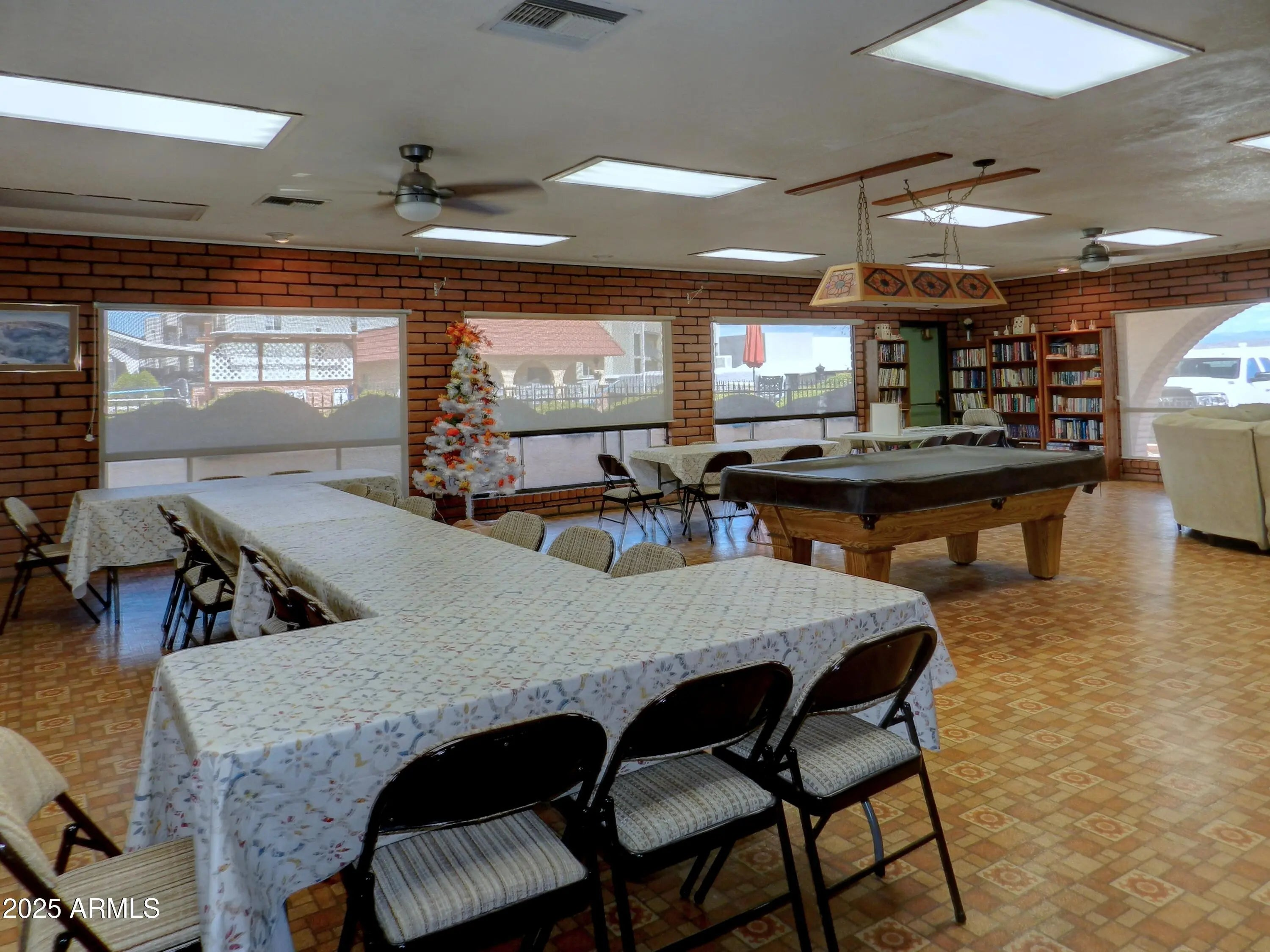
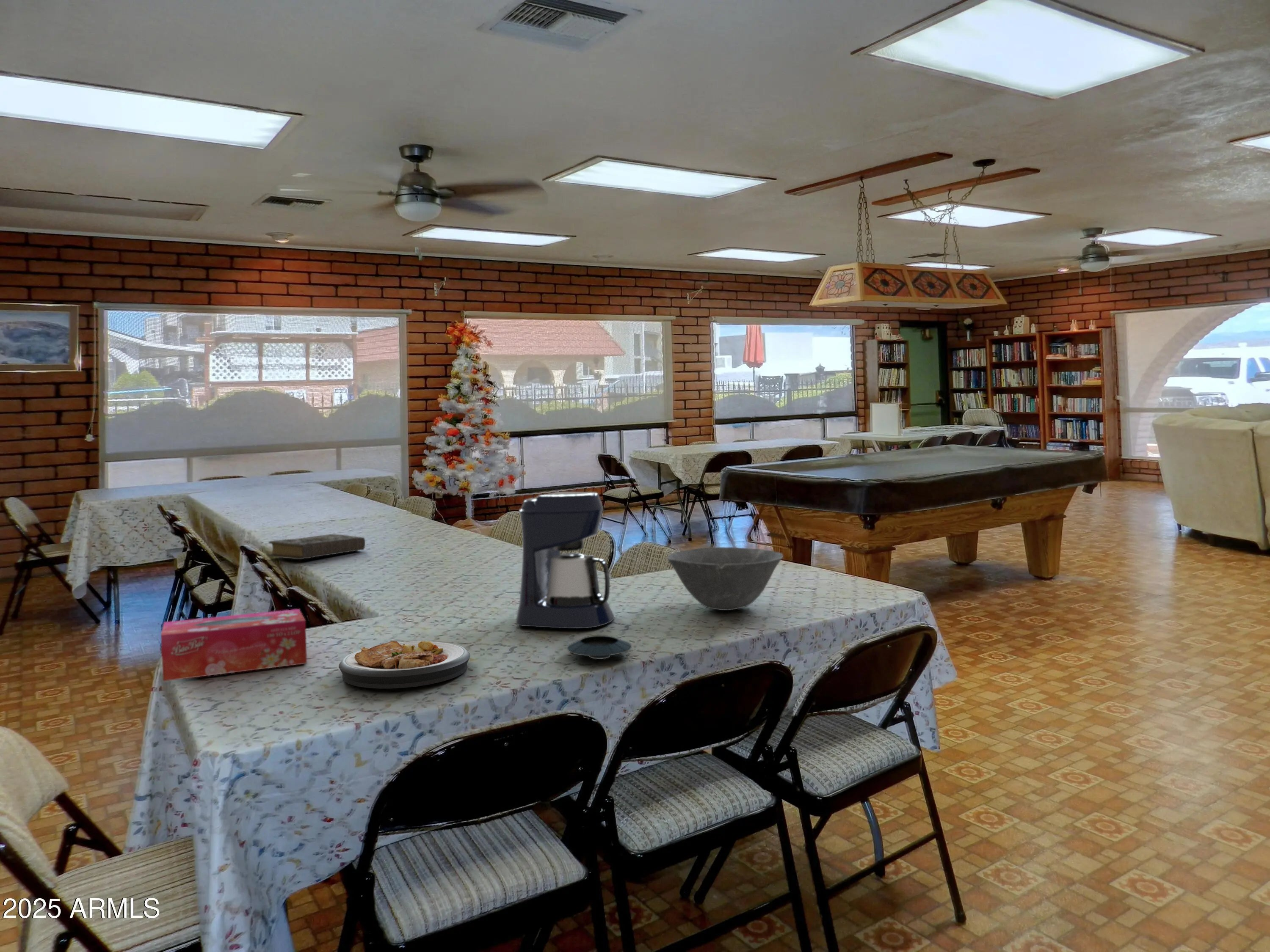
+ saucer [567,635,632,660]
+ tissue box [160,608,307,682]
+ bowl [666,547,784,611]
+ plate [338,640,471,689]
+ coffee maker [516,491,615,629]
+ book [267,534,366,560]
